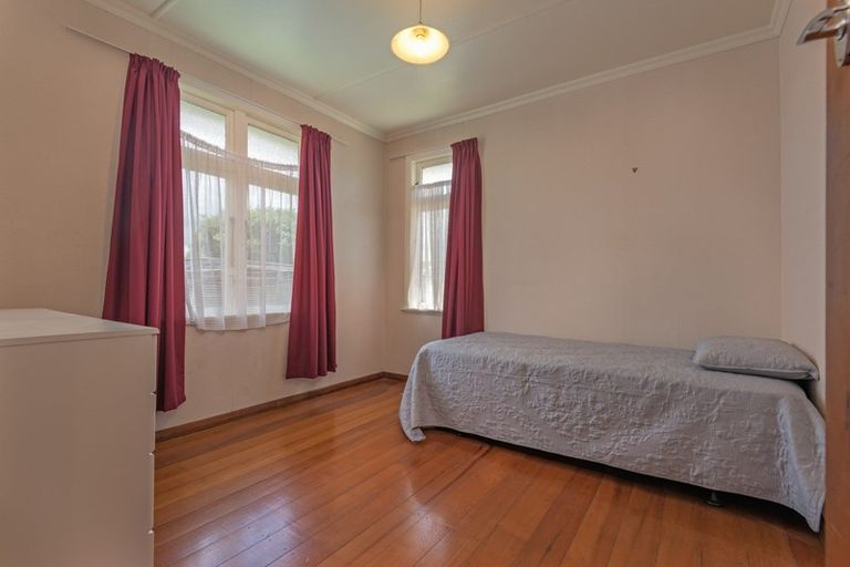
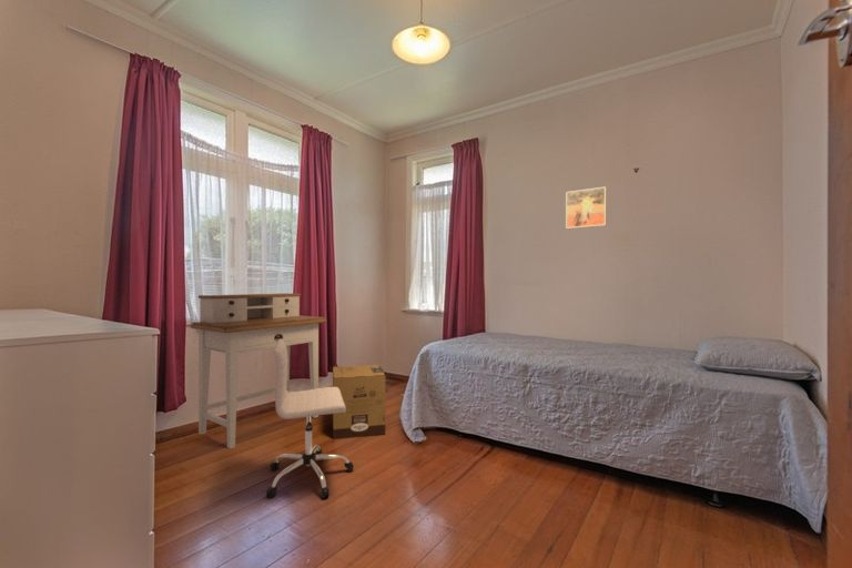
+ desk [190,292,328,449]
+ cardboard box [332,364,386,440]
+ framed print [565,185,607,230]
+ chair [265,339,355,499]
